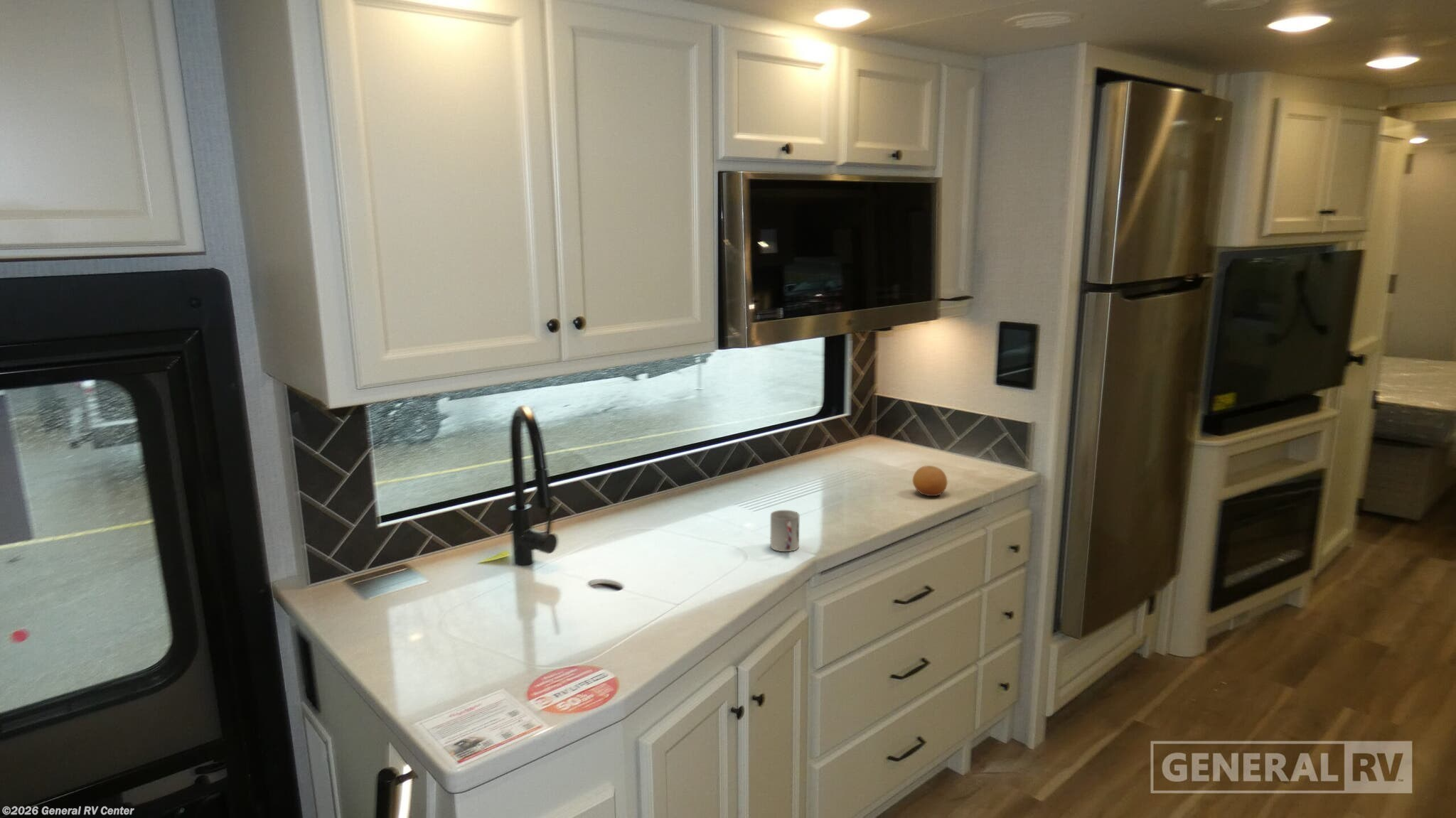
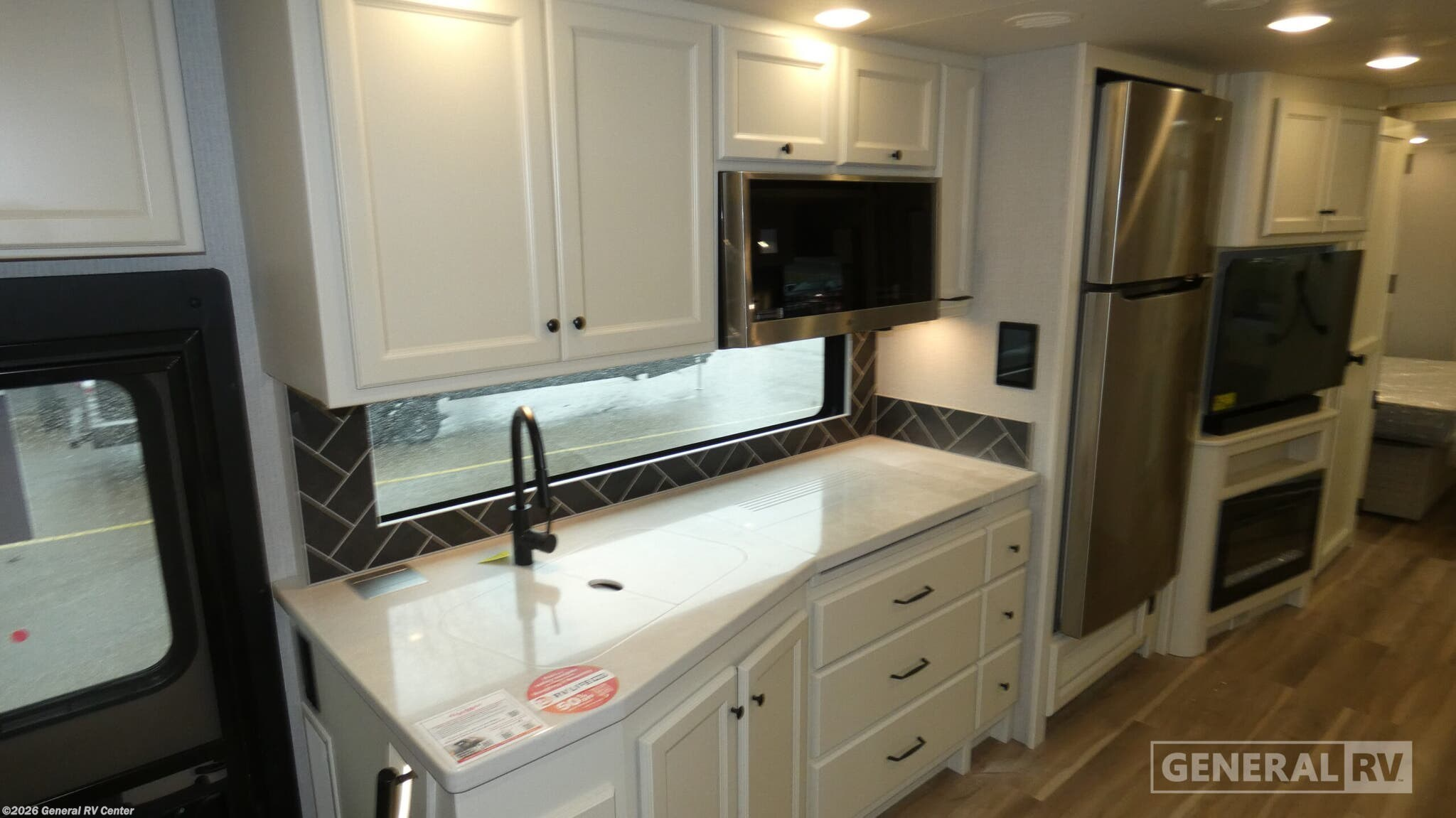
- fruit [912,465,948,497]
- cup [770,510,801,552]
